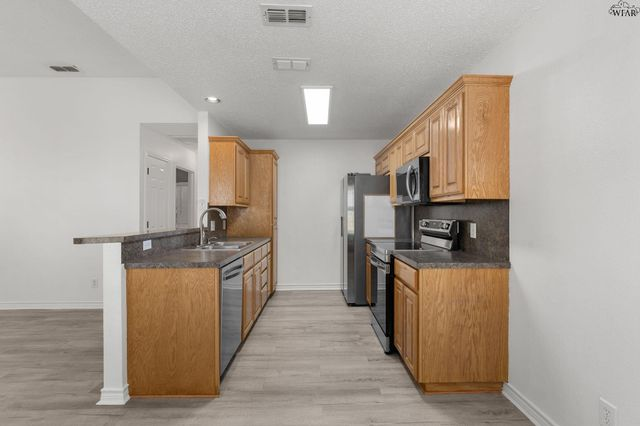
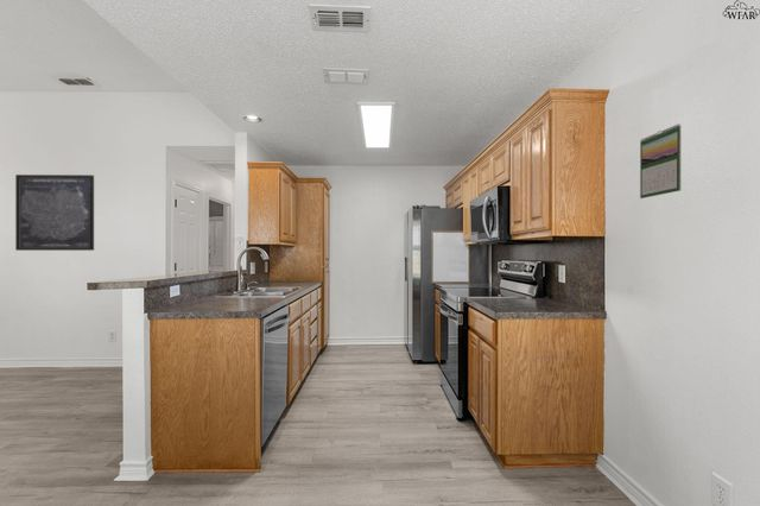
+ calendar [639,122,682,200]
+ wall art [14,173,95,252]
